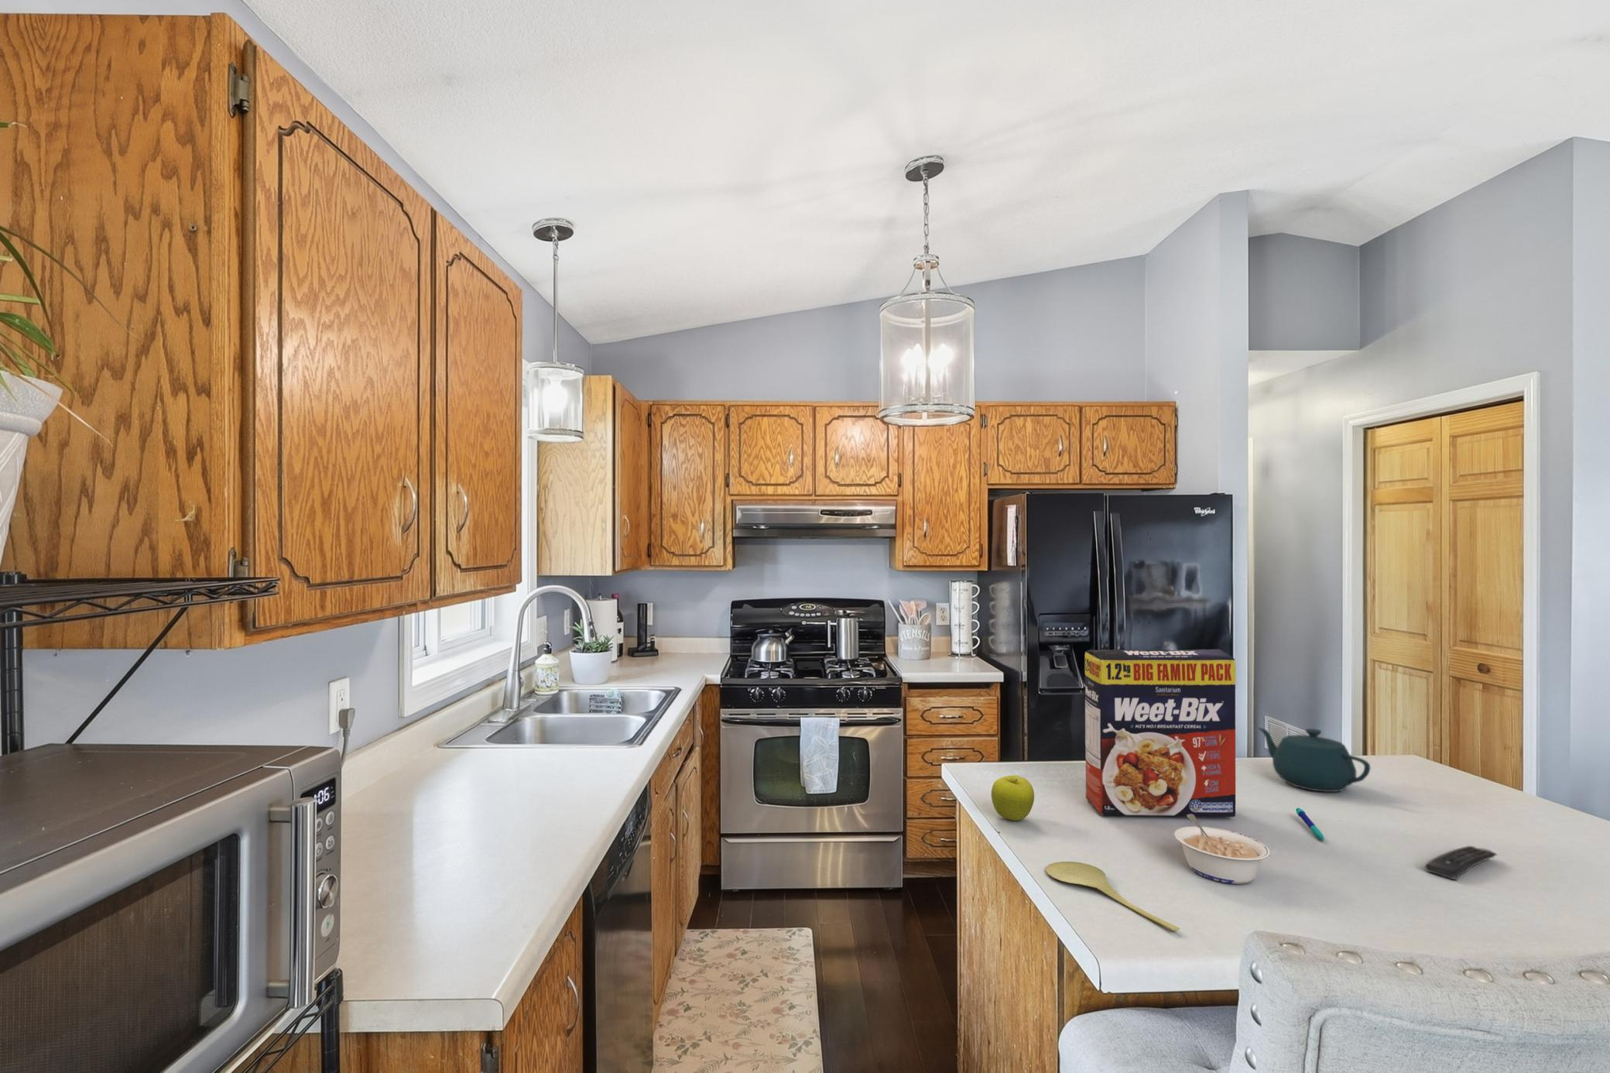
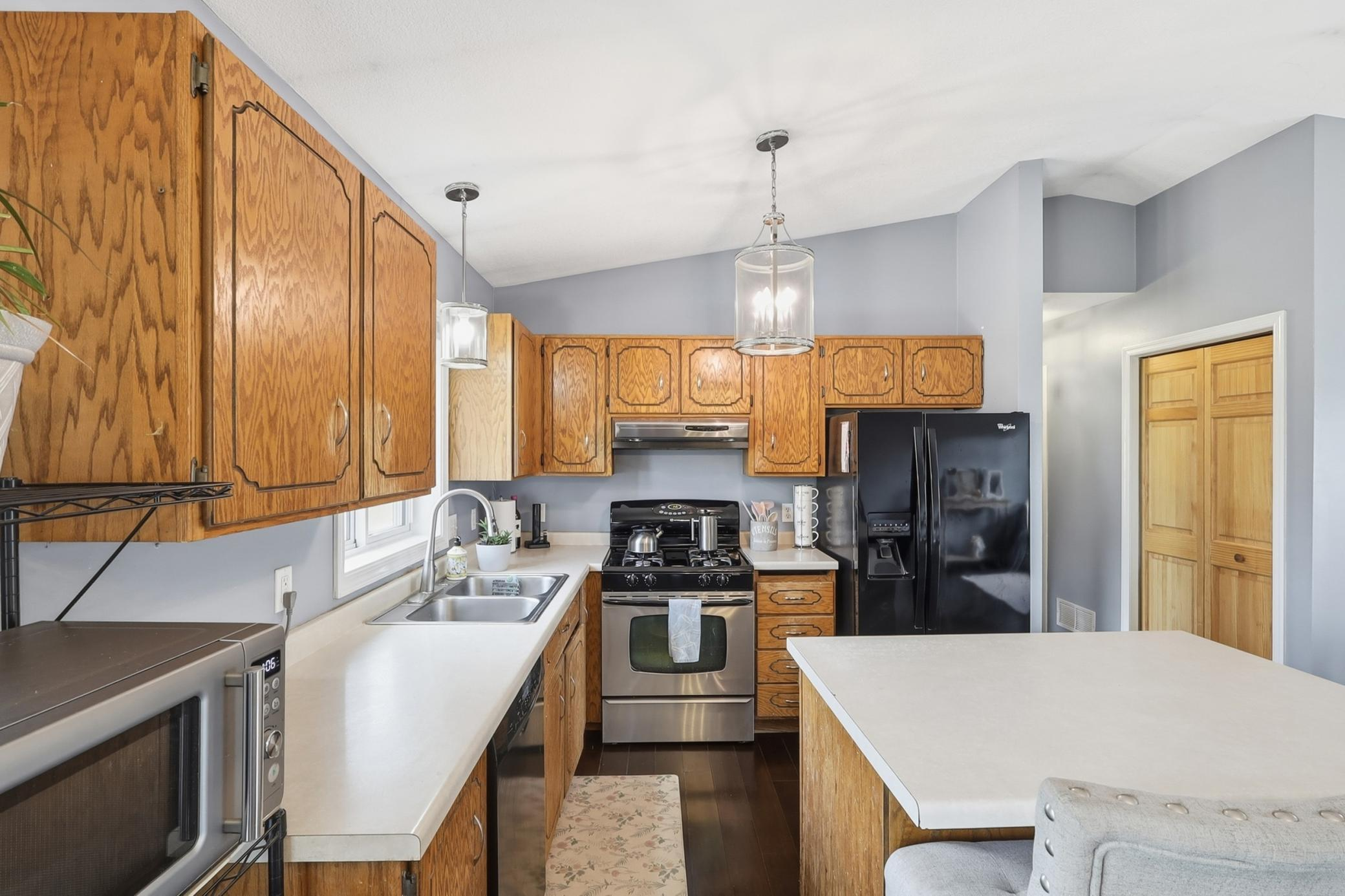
- fruit [991,775,1035,822]
- remote control [1424,845,1497,881]
- cereal box [1085,649,1237,818]
- spoon [1045,861,1180,932]
- teapot [1257,727,1371,793]
- legume [1173,813,1271,885]
- pen [1295,807,1325,842]
